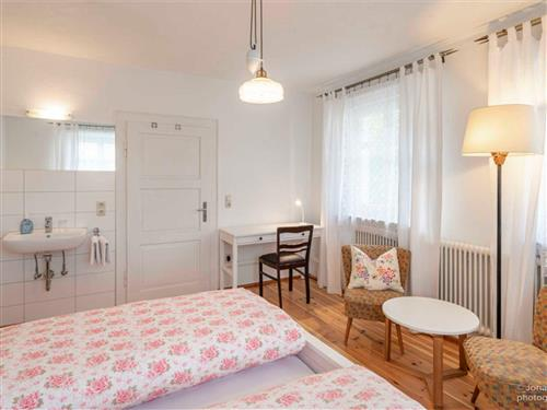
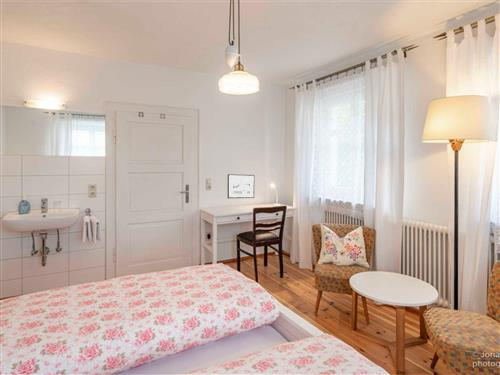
+ picture frame [226,173,256,199]
